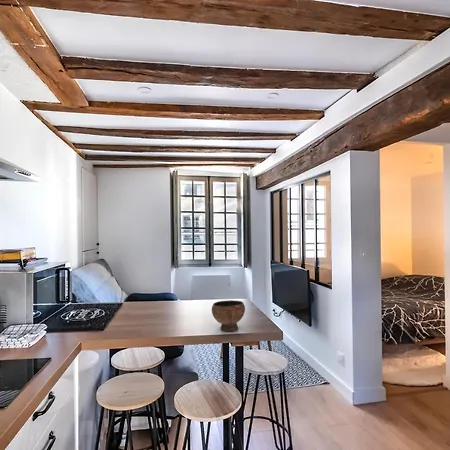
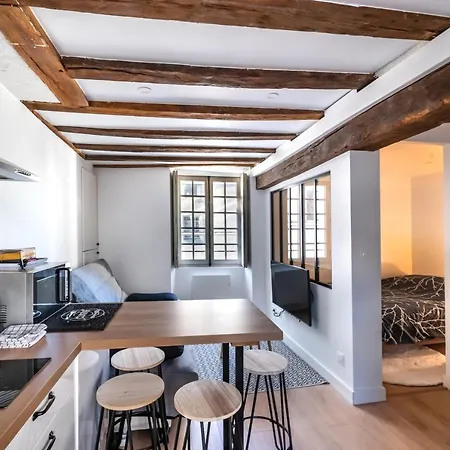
- bowl [211,299,246,332]
